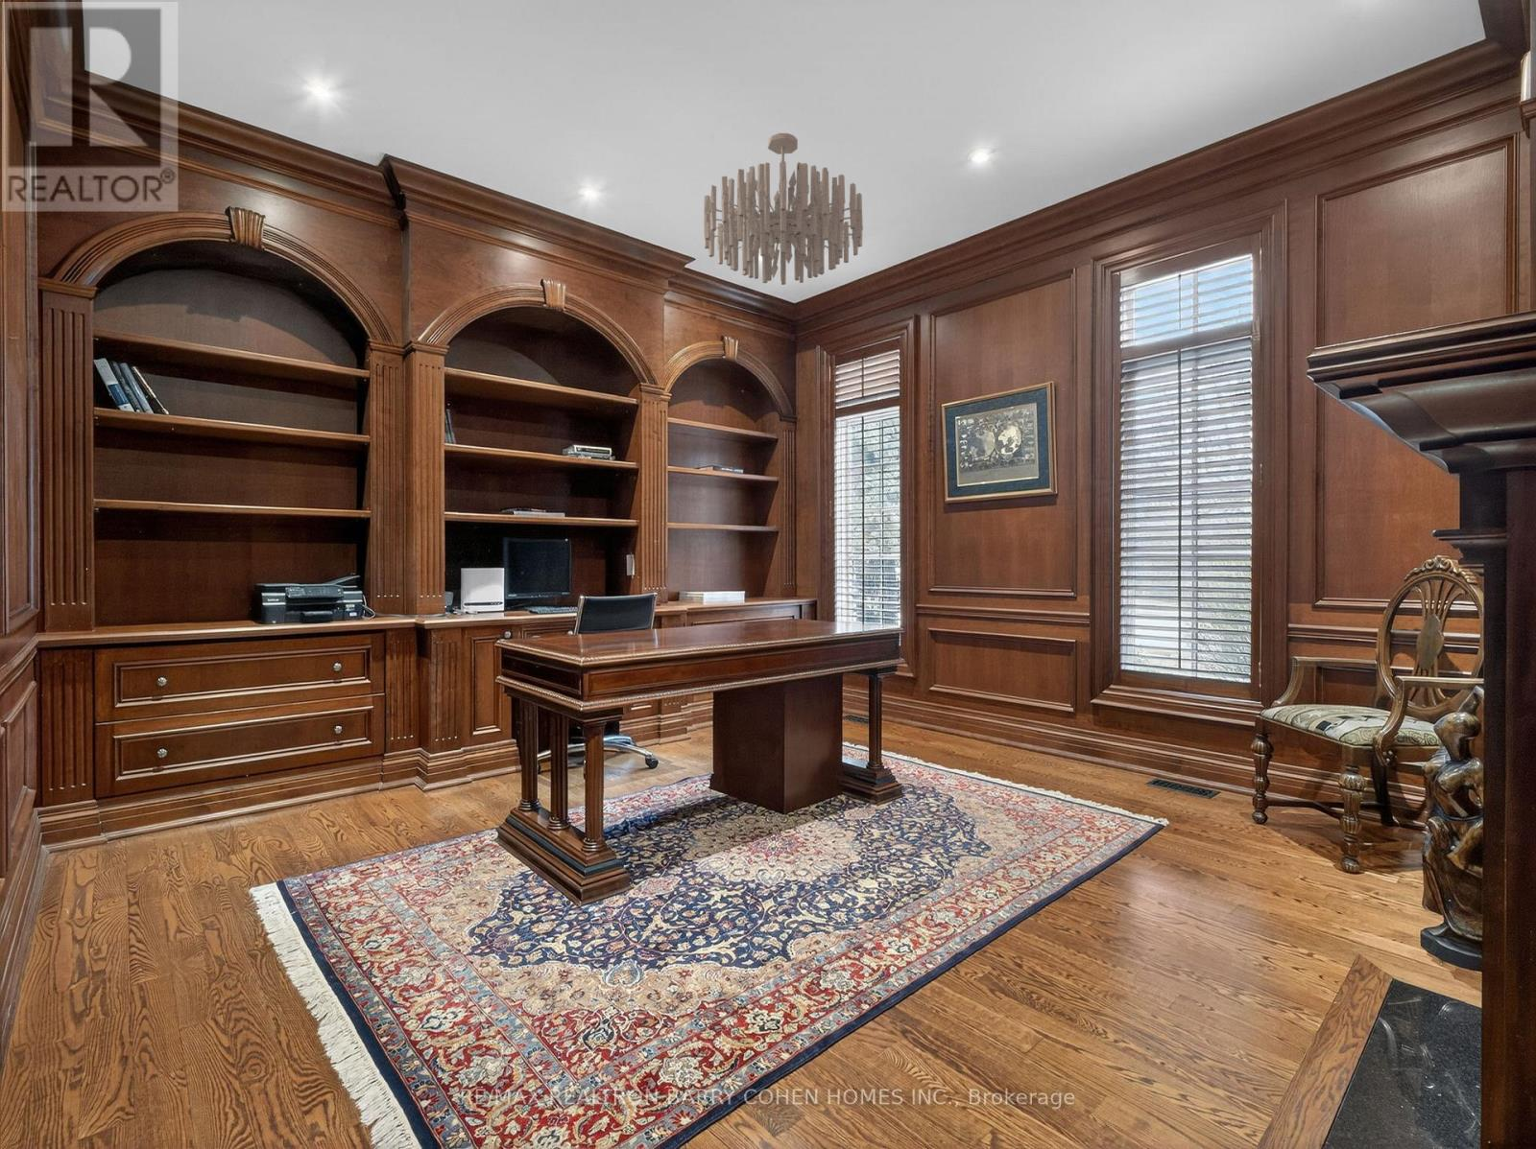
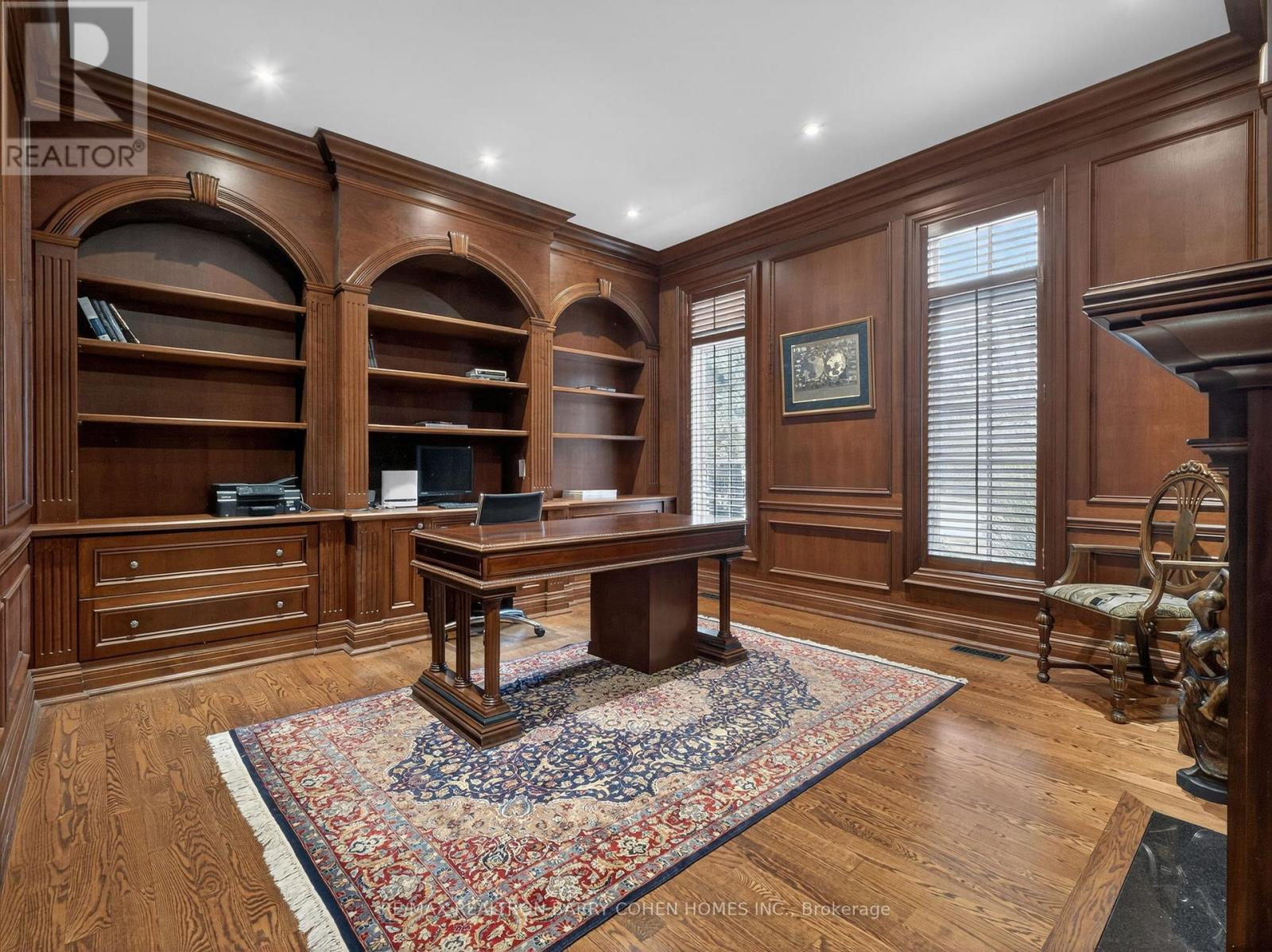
- chandelier [703,133,863,286]
